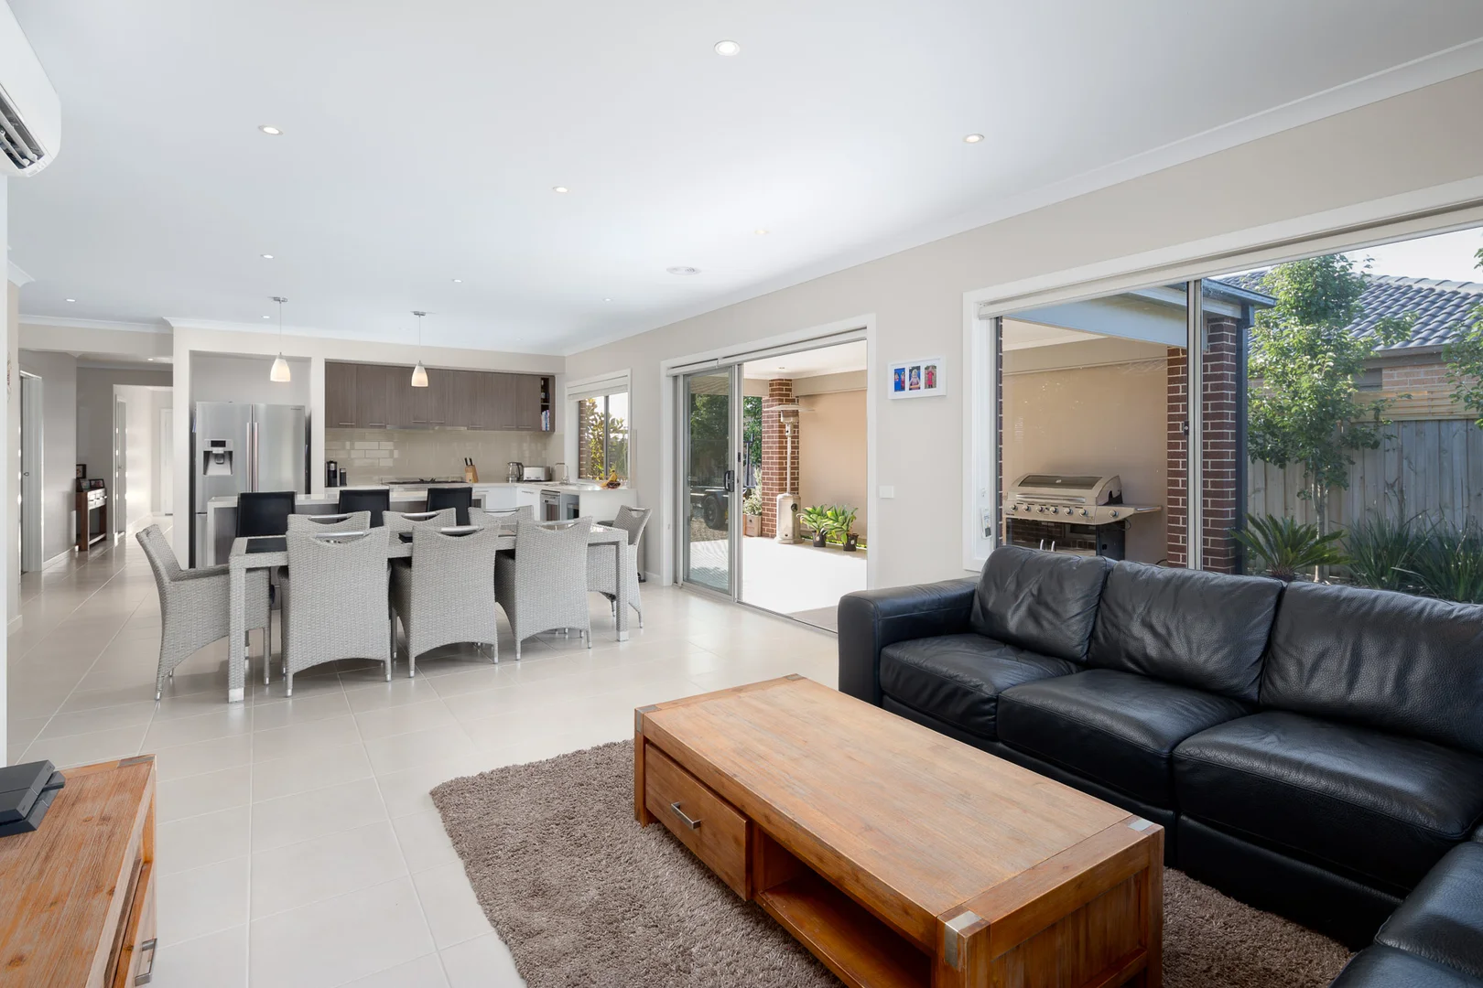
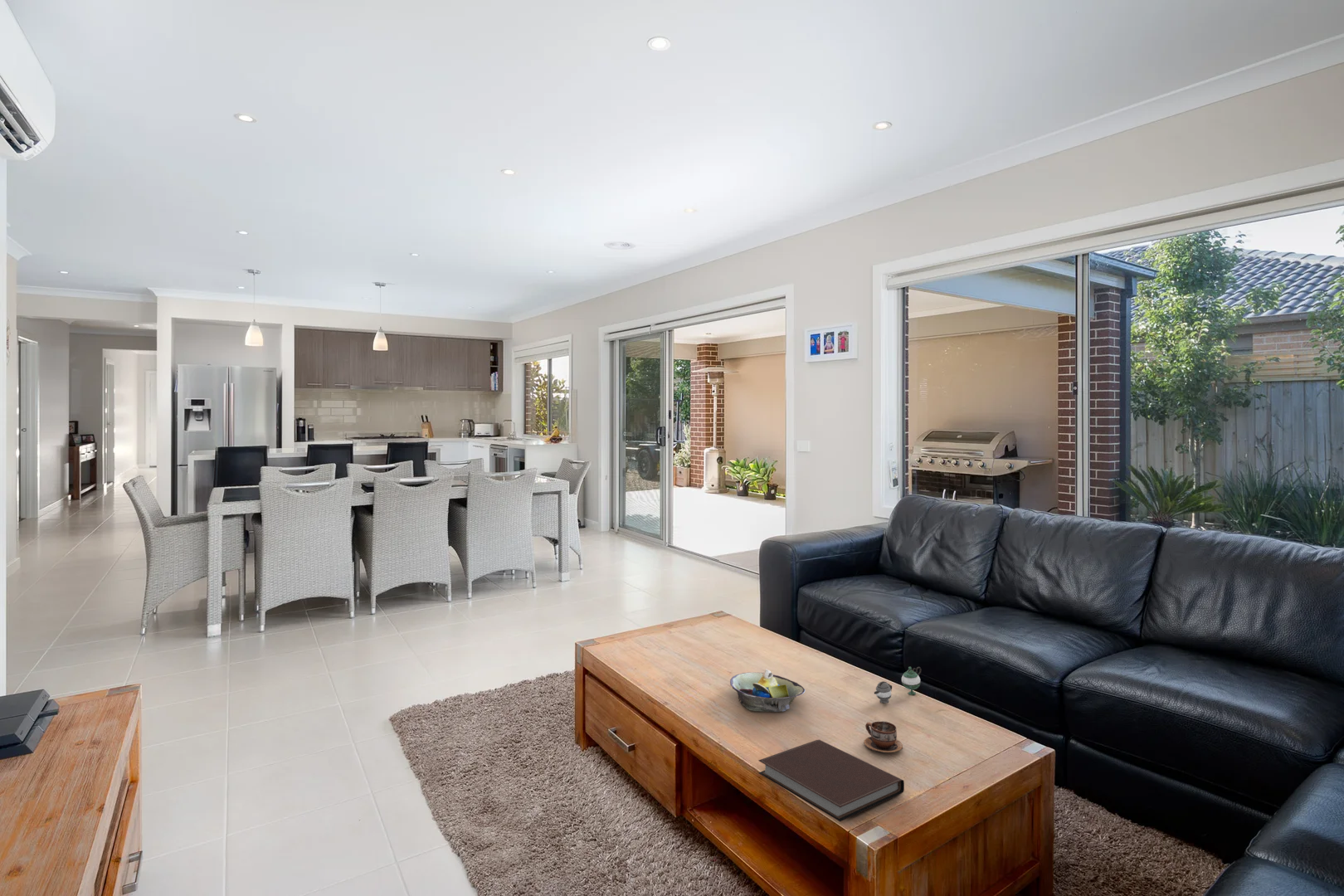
+ notebook [757,739,905,822]
+ cup [863,720,903,753]
+ decorative bowl [729,669,806,713]
+ teapot [874,666,922,704]
